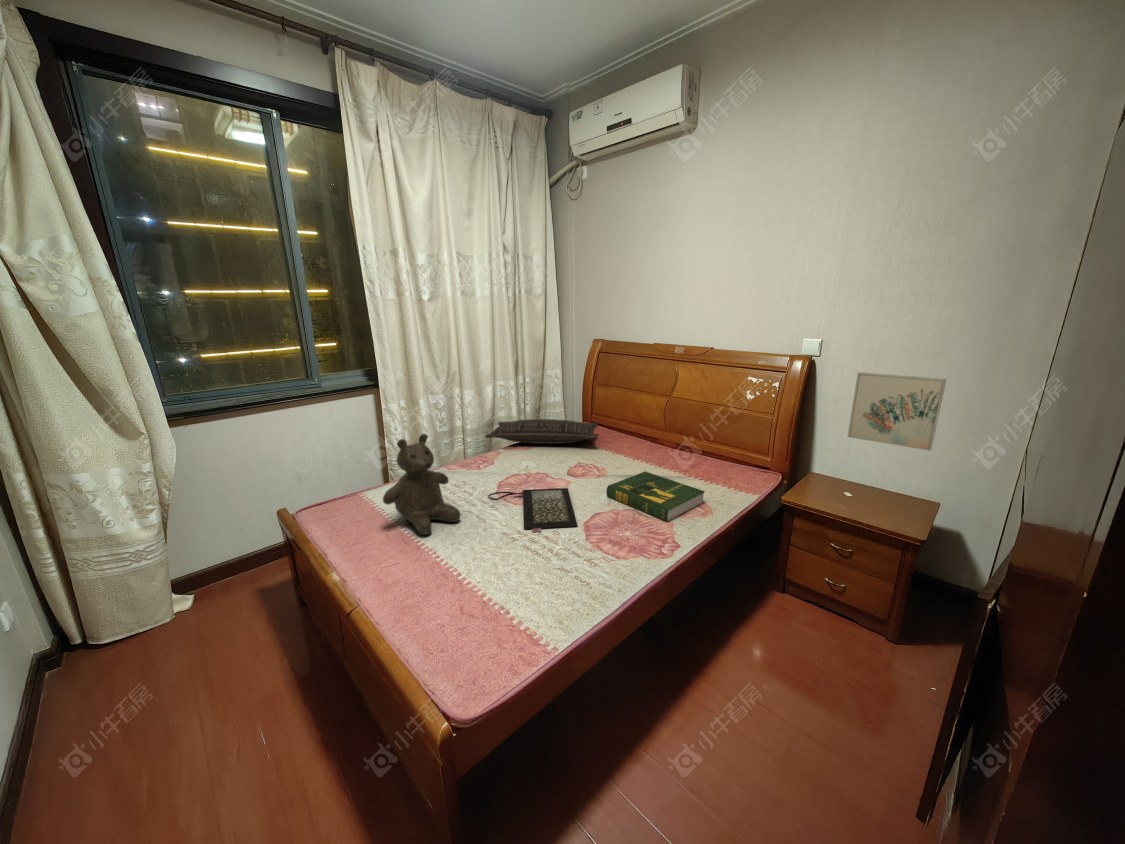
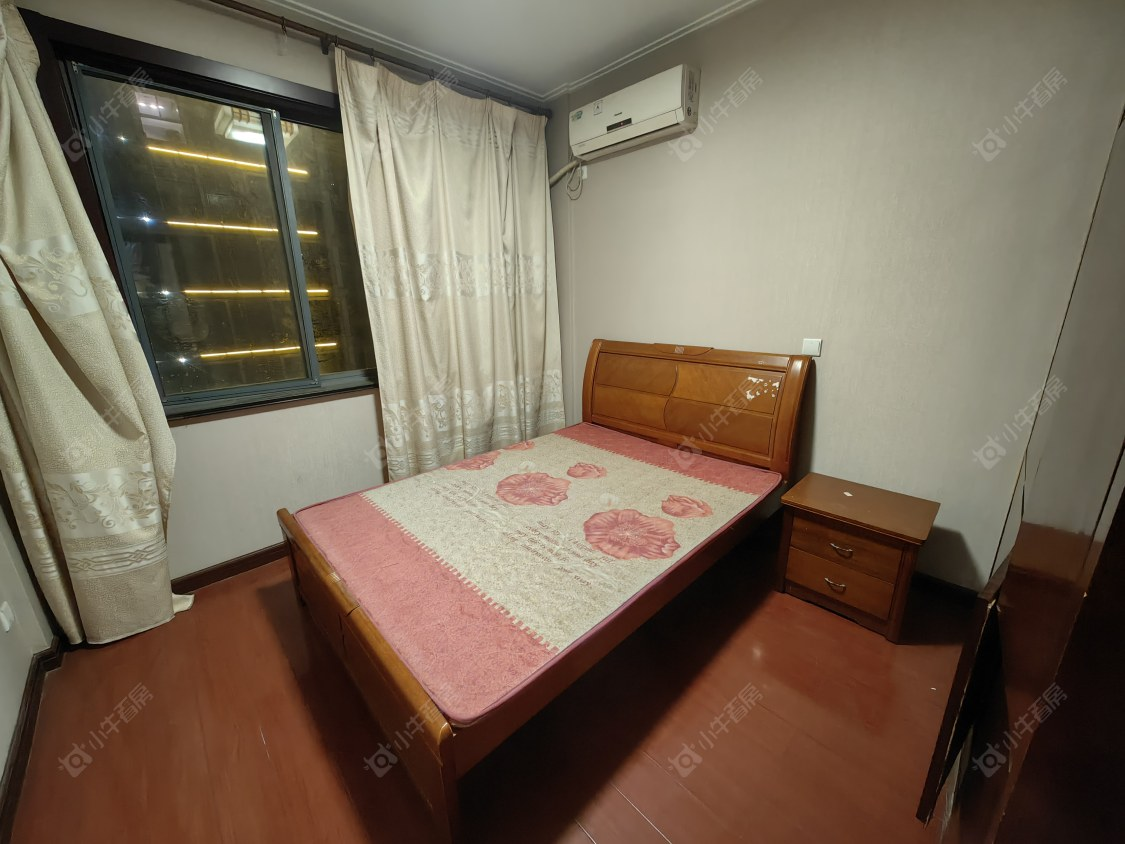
- book [606,470,706,523]
- wall art [846,371,948,452]
- teddy bear [382,433,462,536]
- clutch bag [487,487,579,533]
- pillow [484,418,599,445]
